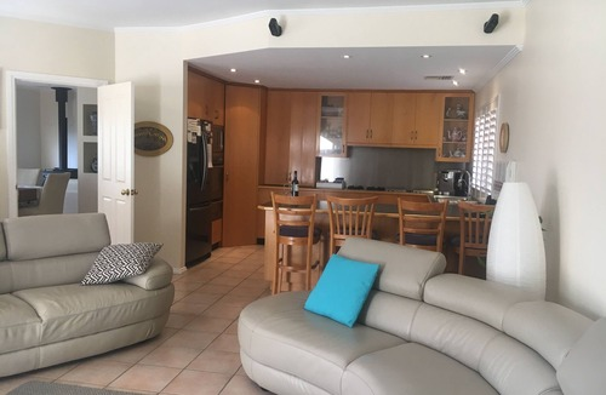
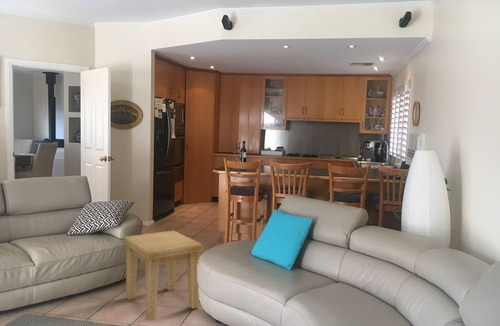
+ side table [123,229,204,321]
